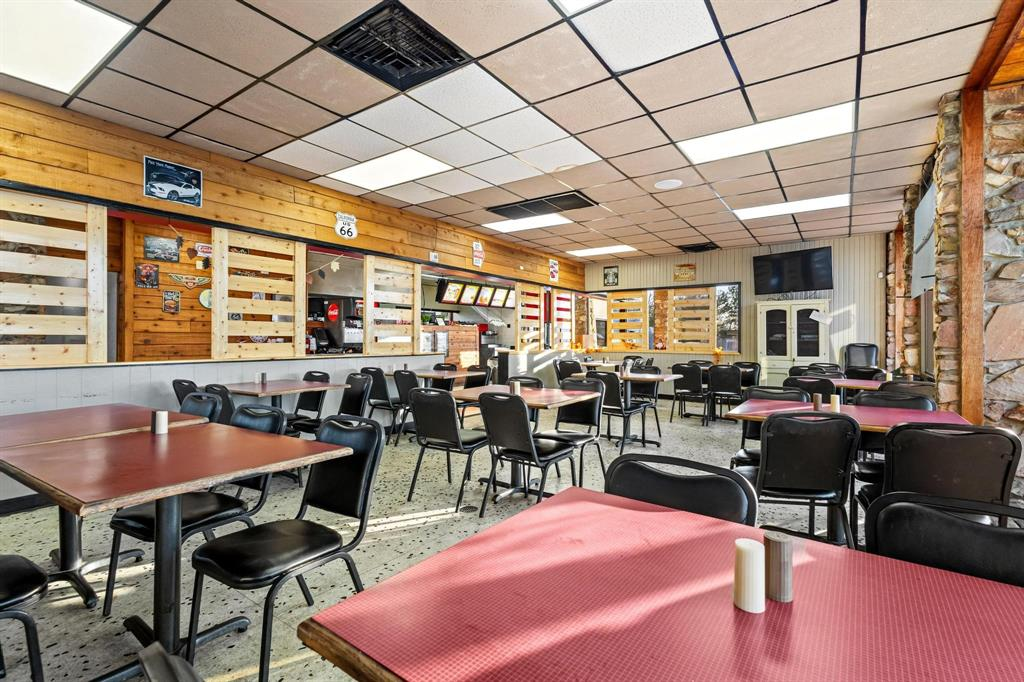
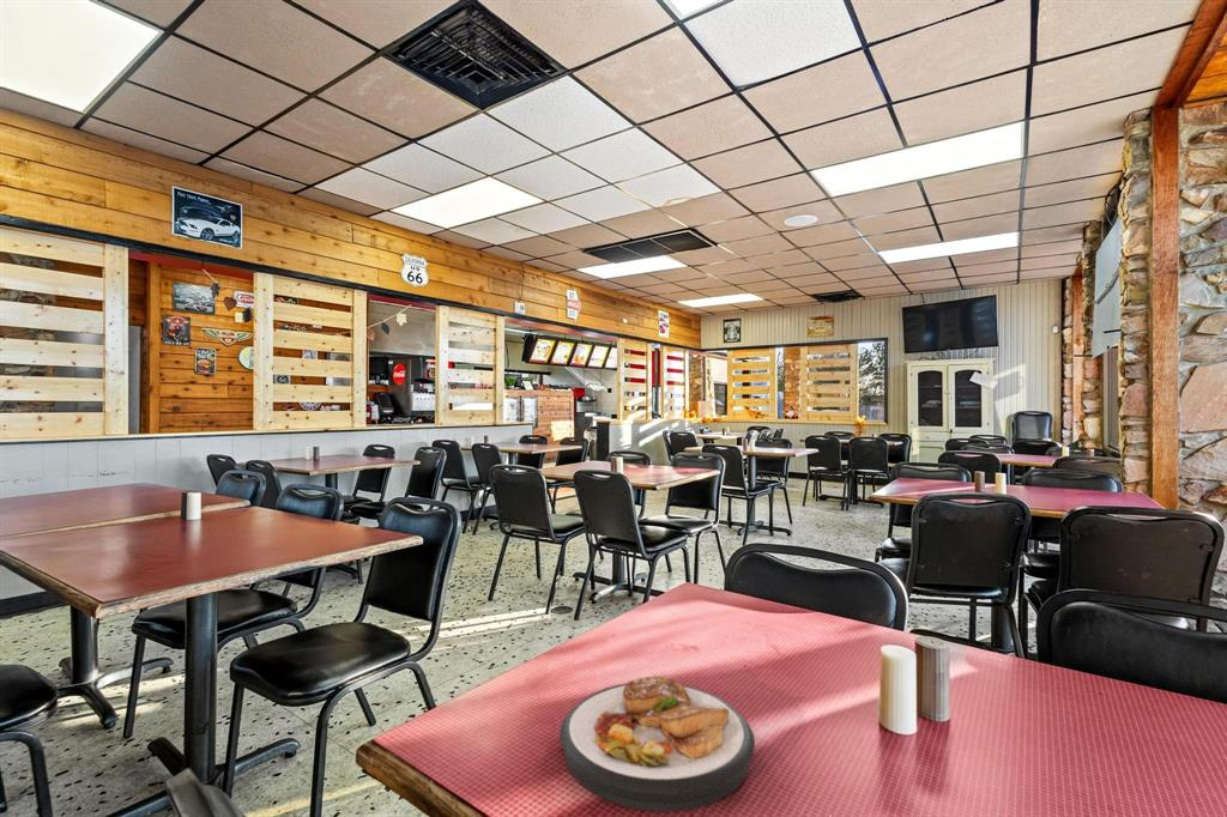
+ plate [558,674,756,812]
